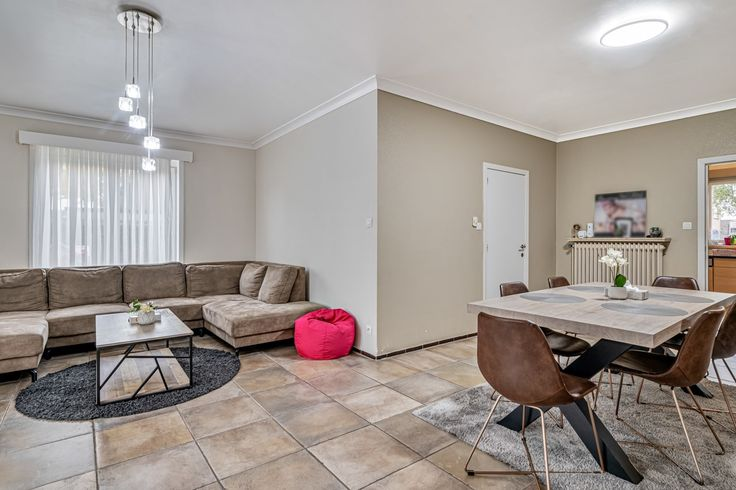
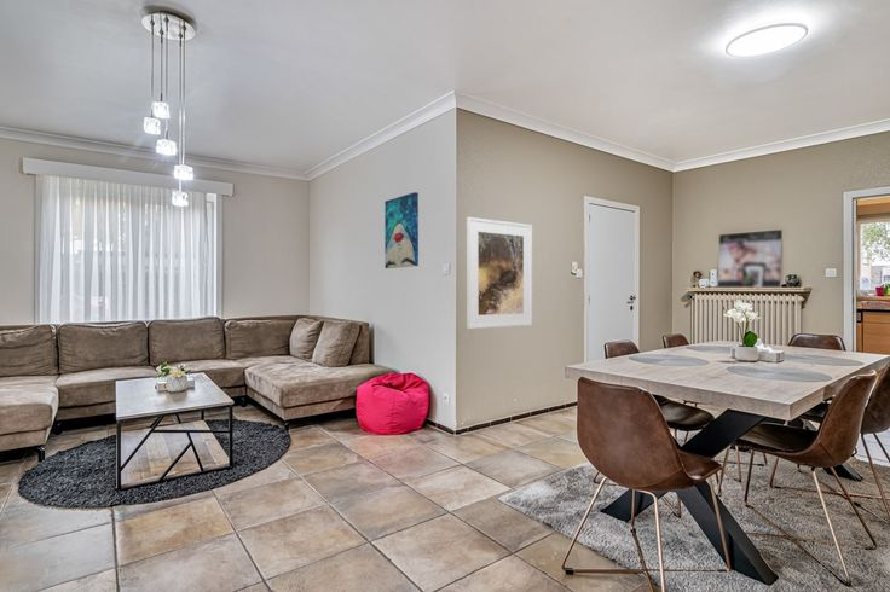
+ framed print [466,216,533,330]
+ wall art [383,191,420,269]
